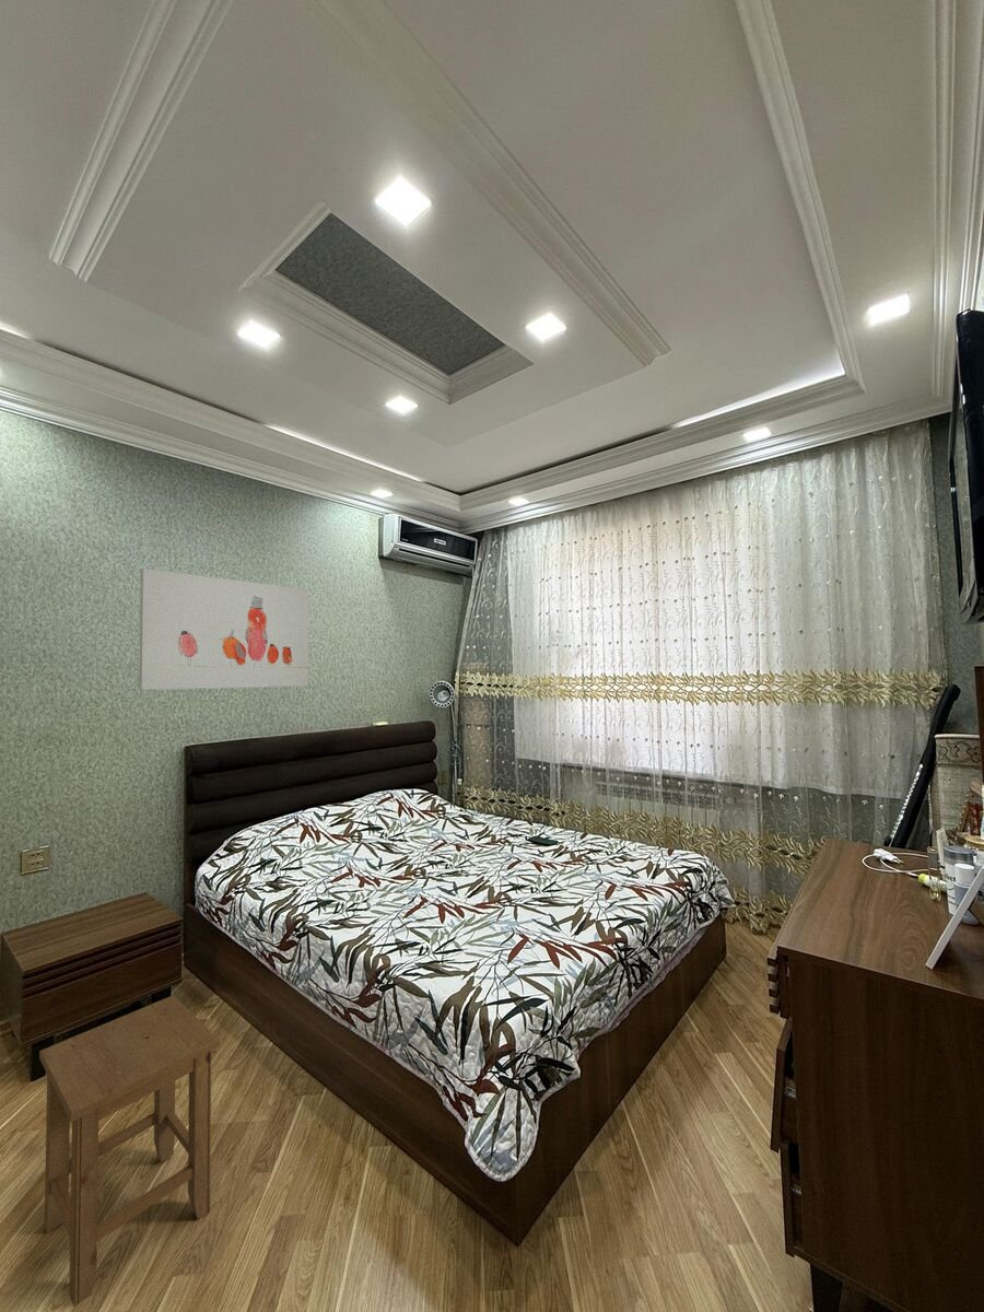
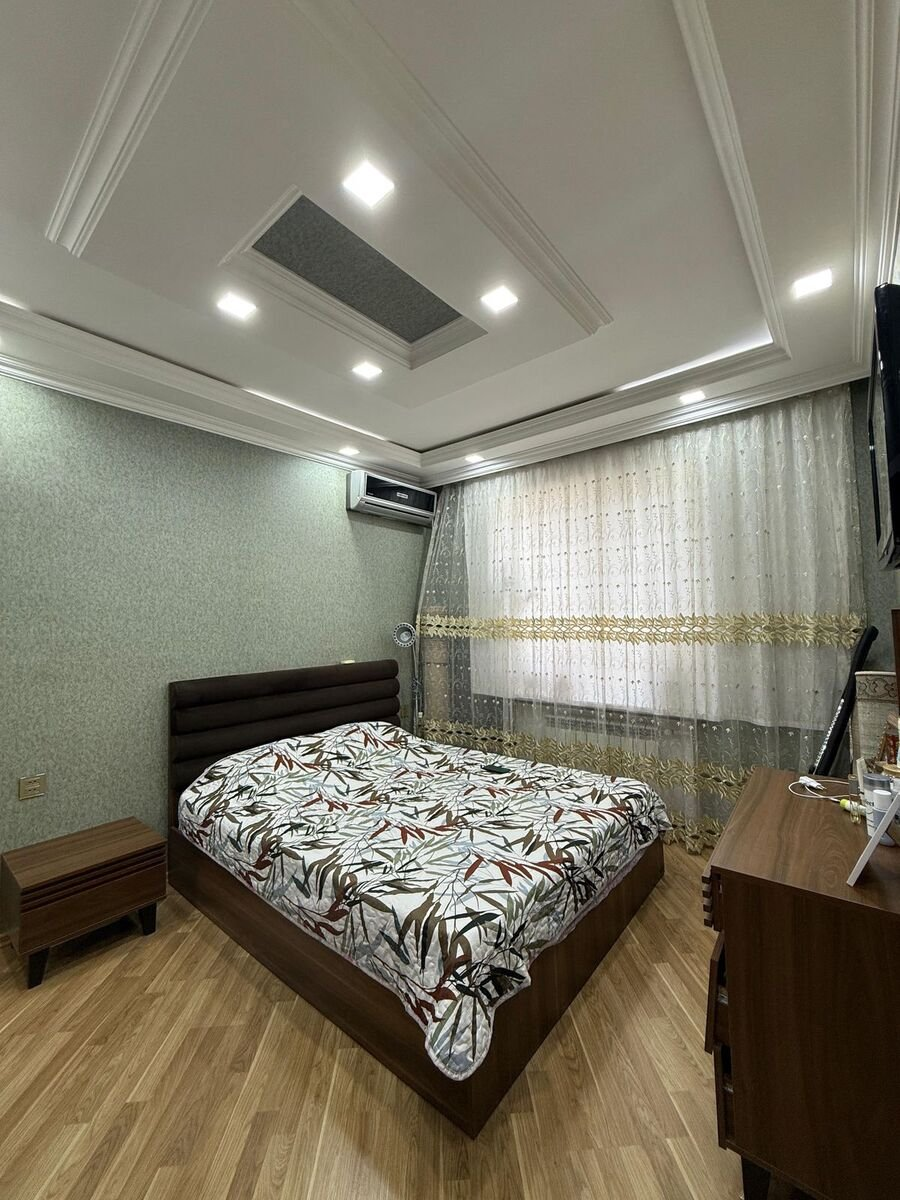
- stool [38,994,221,1308]
- wall art [138,567,309,691]
